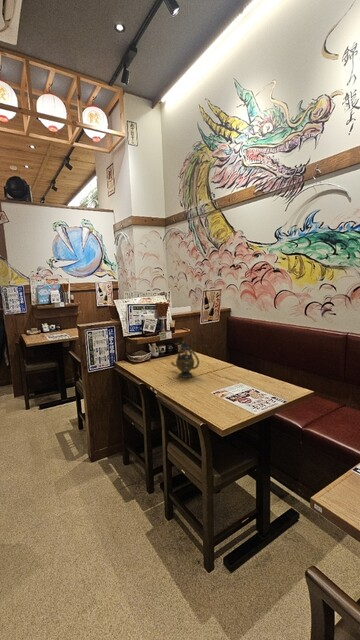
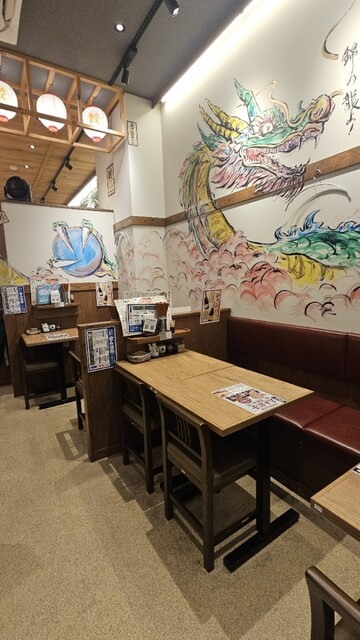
- teapot [170,340,200,379]
